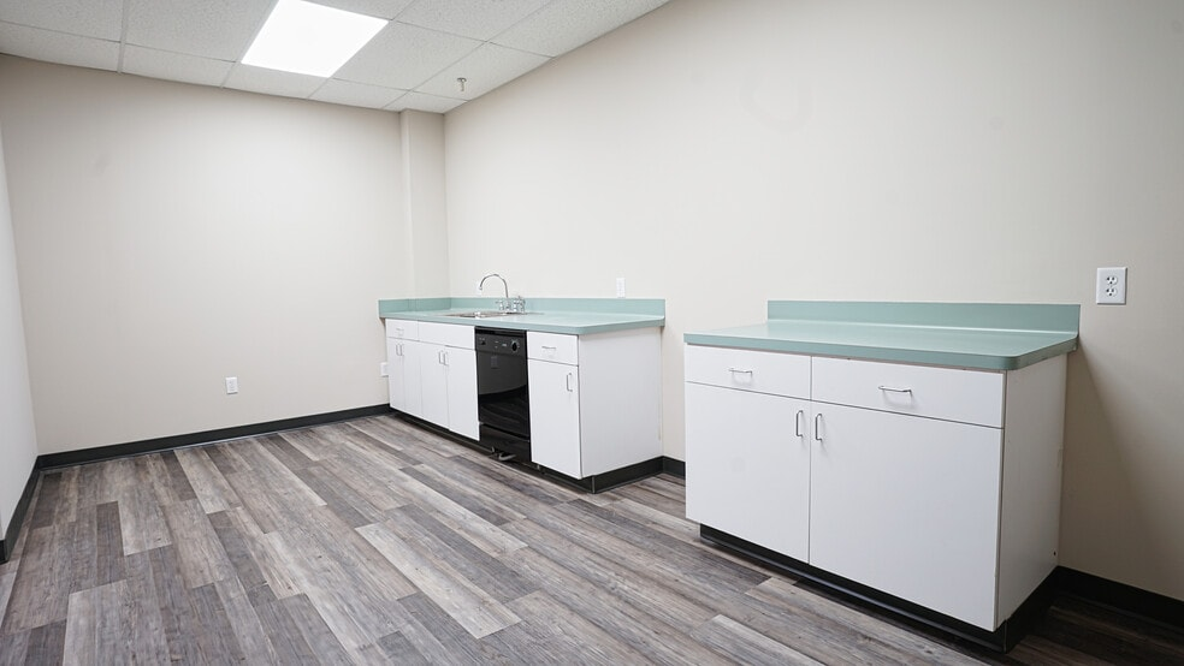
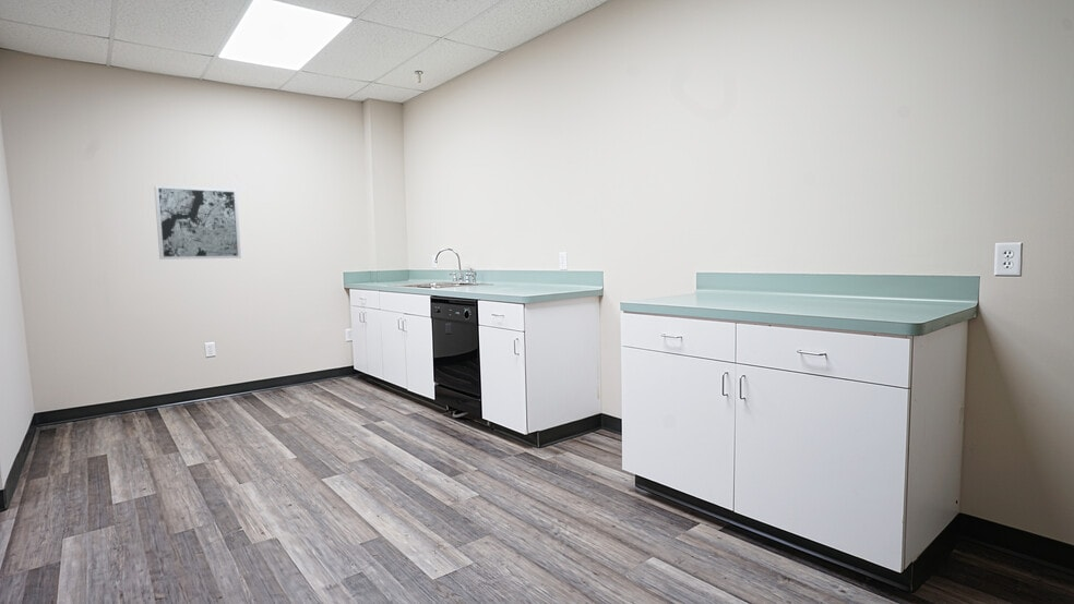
+ wall art [153,184,242,261]
